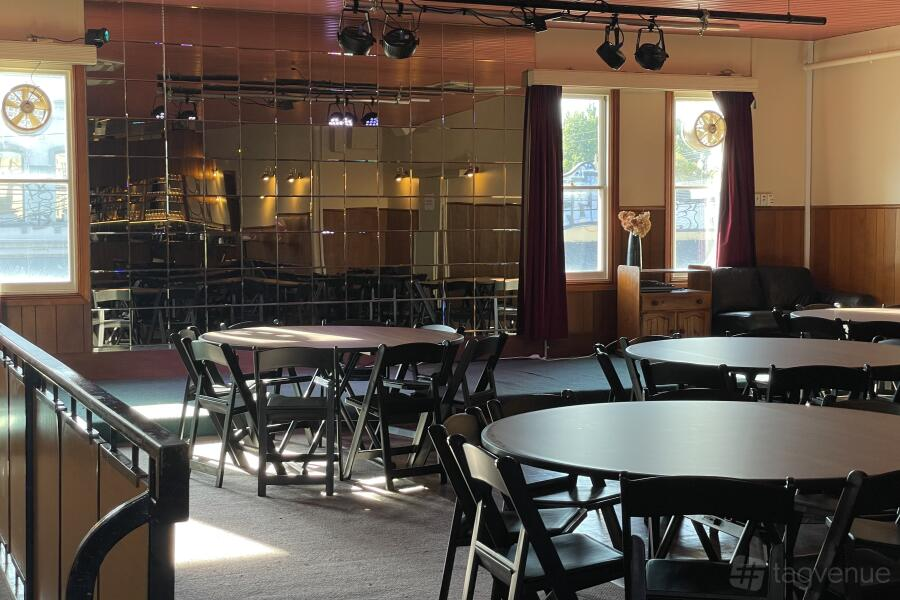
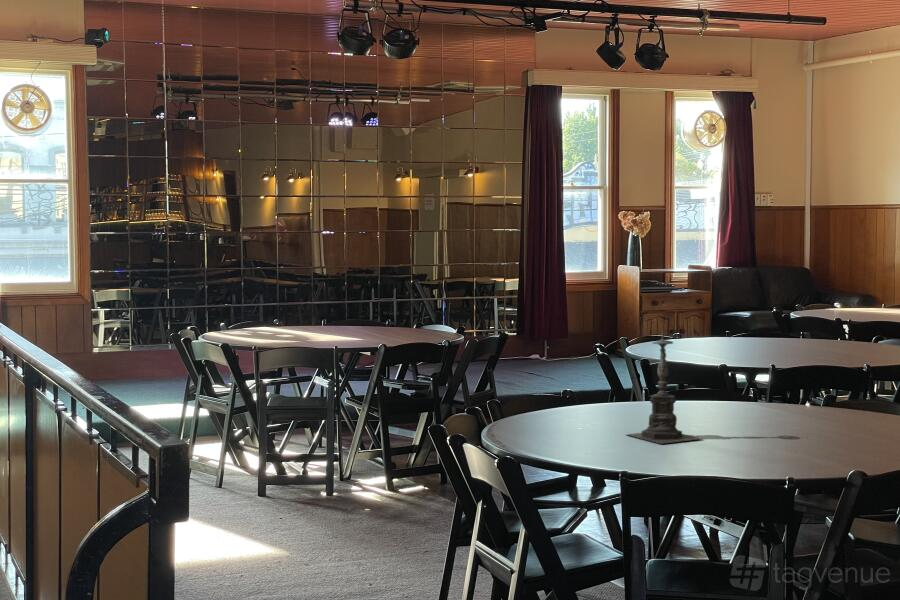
+ candle holder [625,324,703,445]
